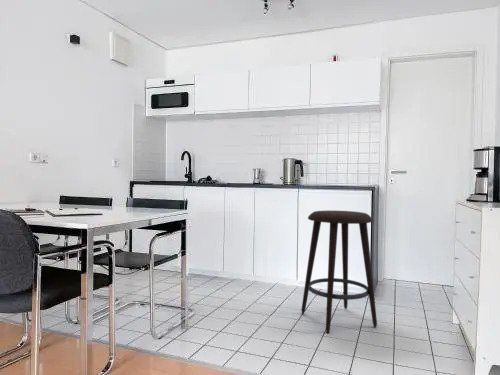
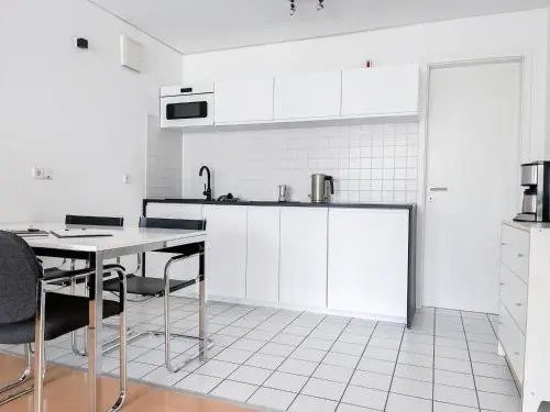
- stool [300,210,378,334]
